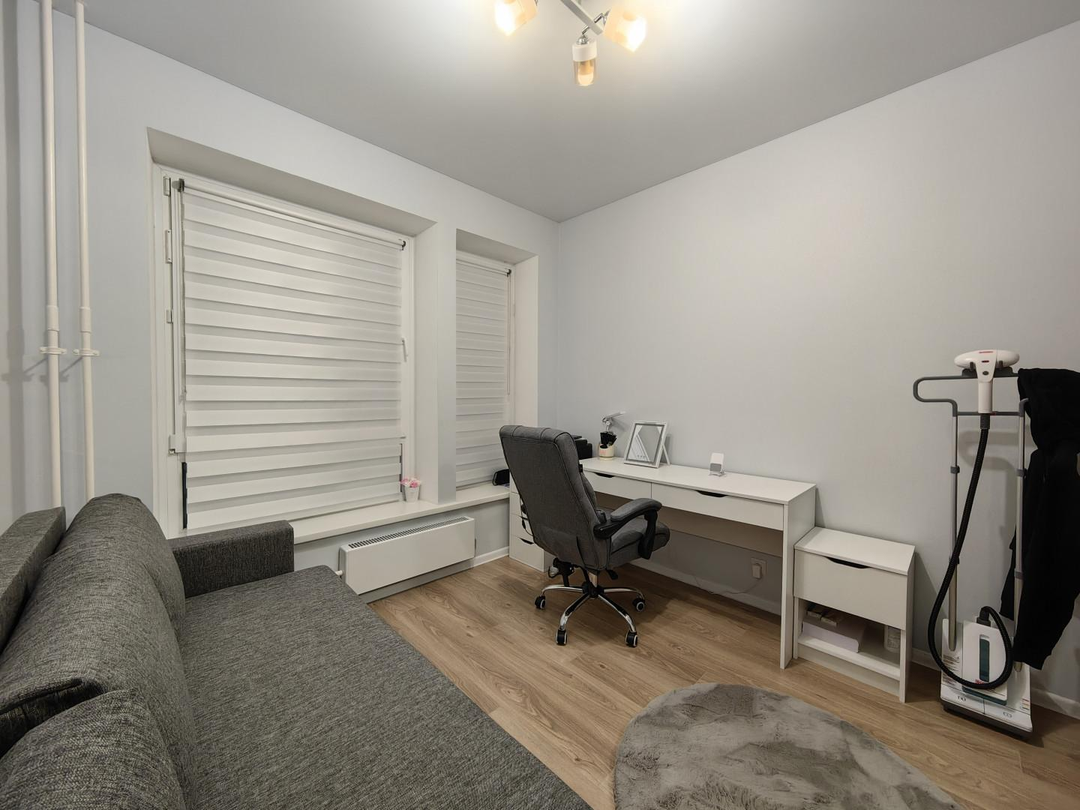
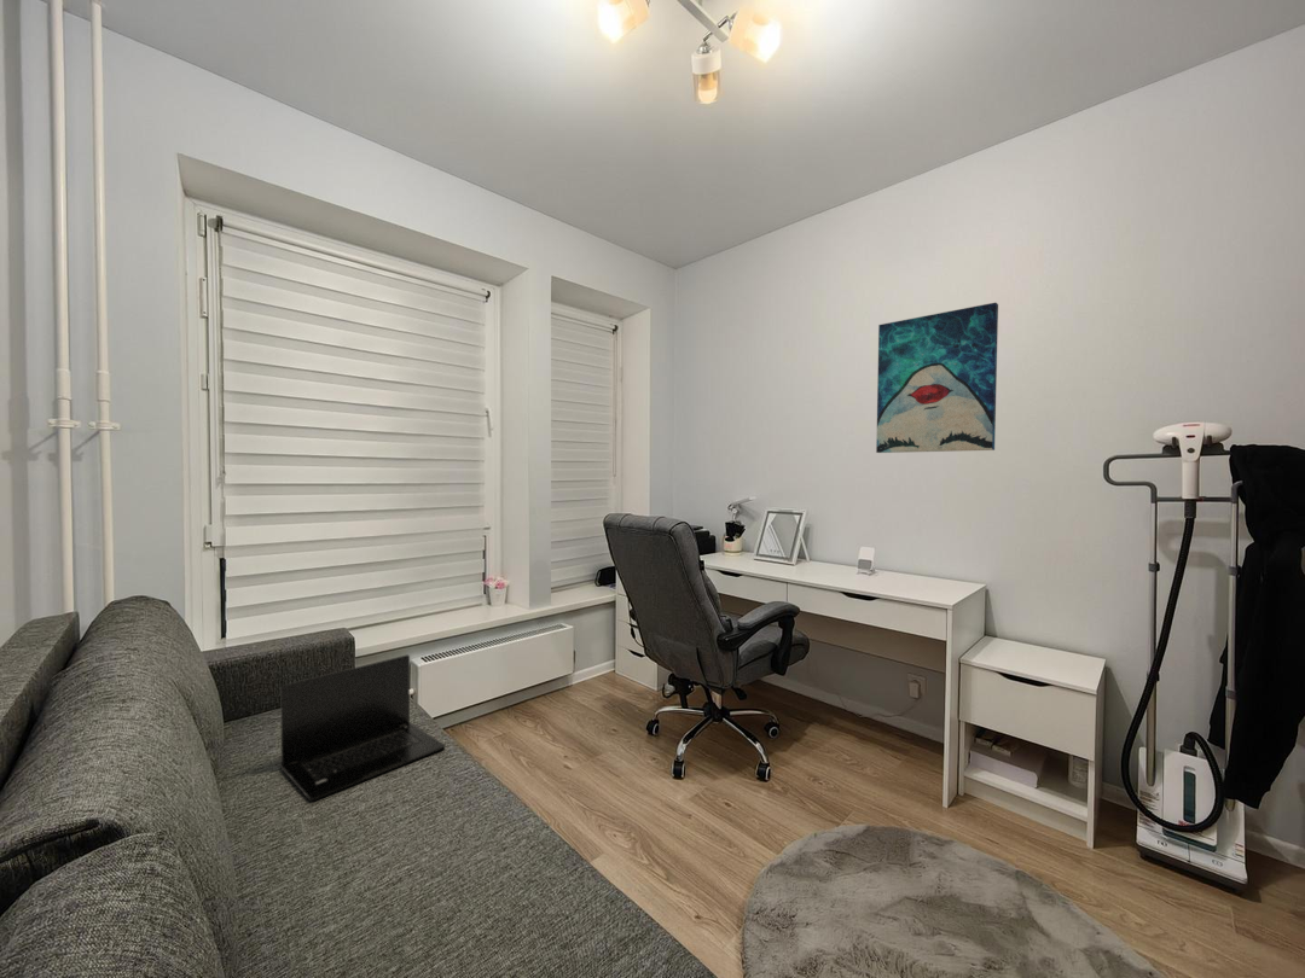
+ wall art [875,302,999,454]
+ laptop [280,653,446,802]
